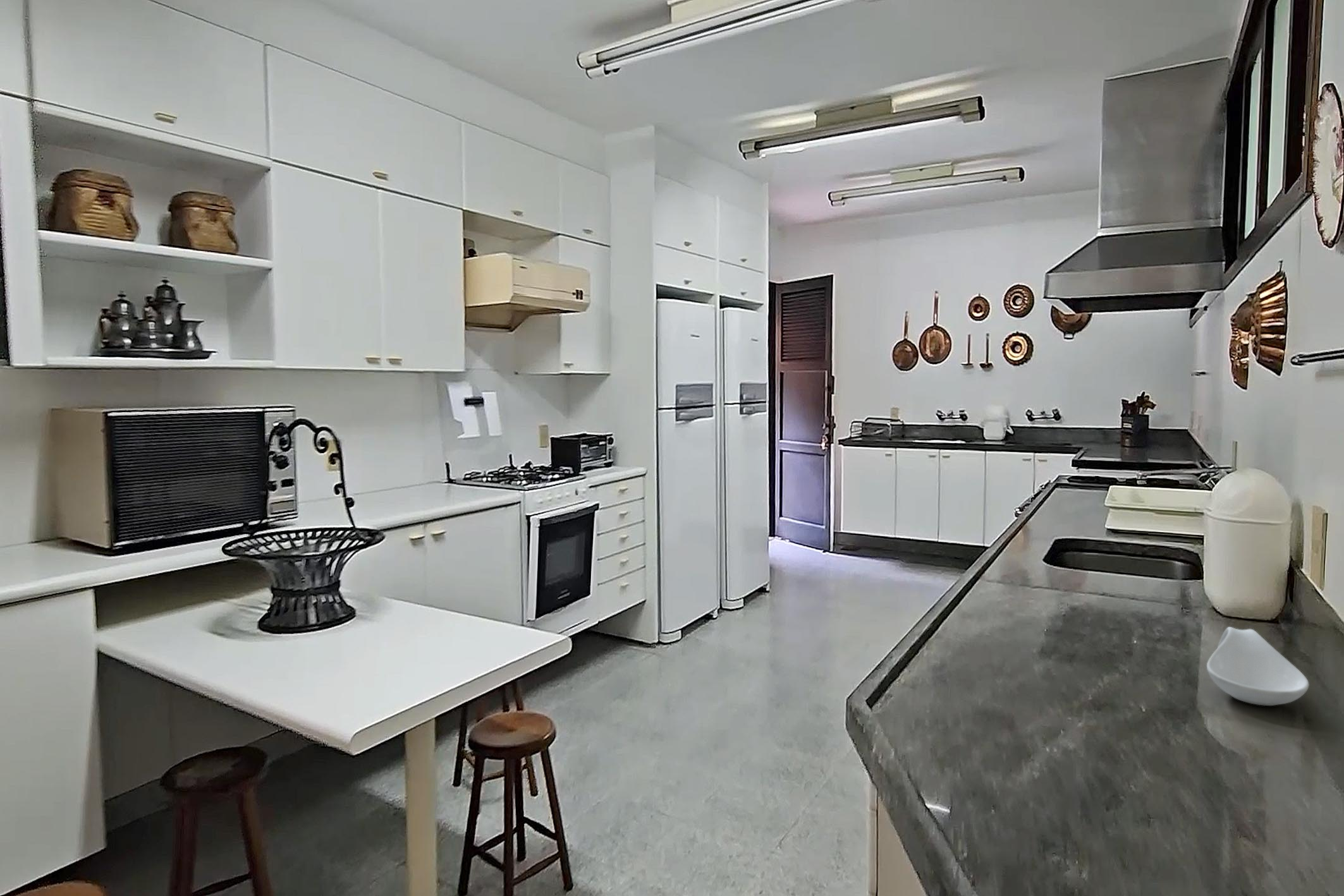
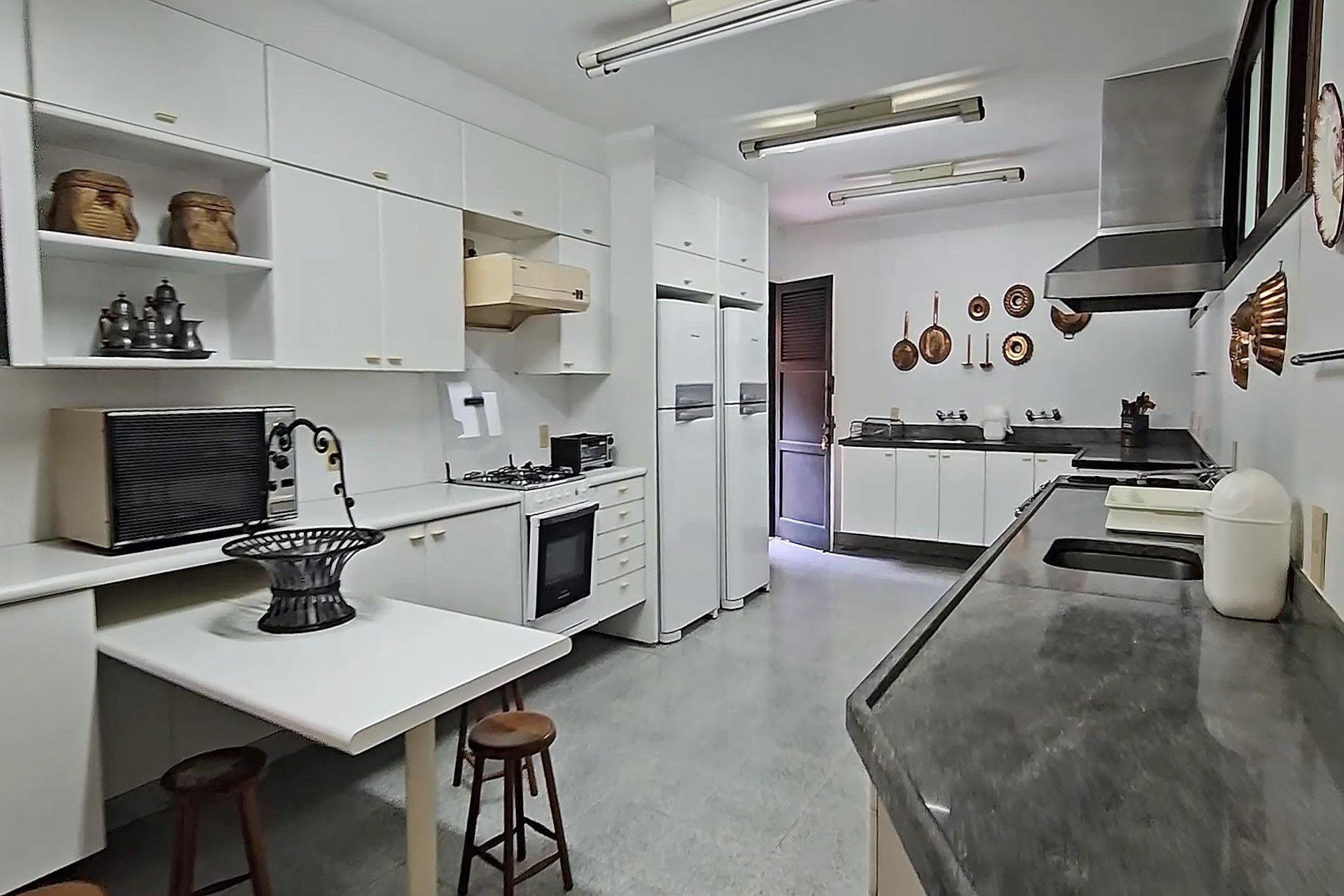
- spoon rest [1206,626,1310,706]
